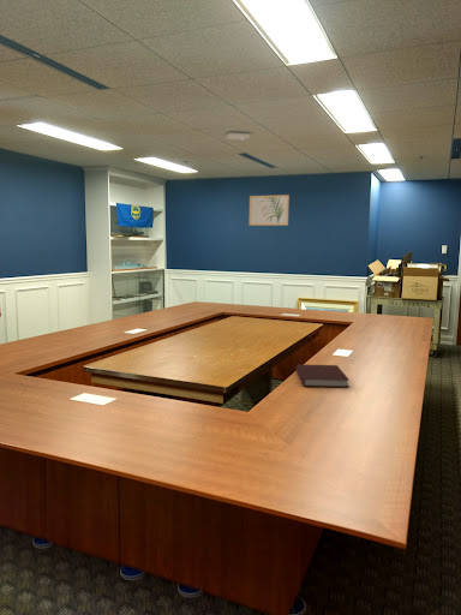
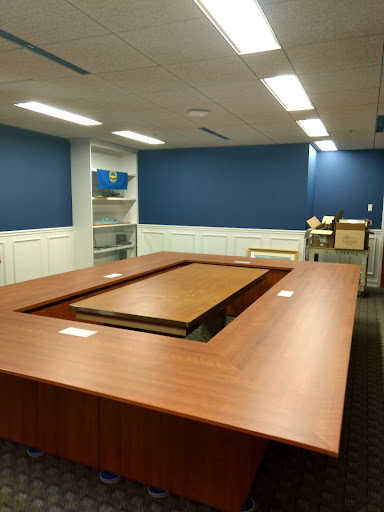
- wall art [249,193,291,227]
- notebook [295,363,351,388]
